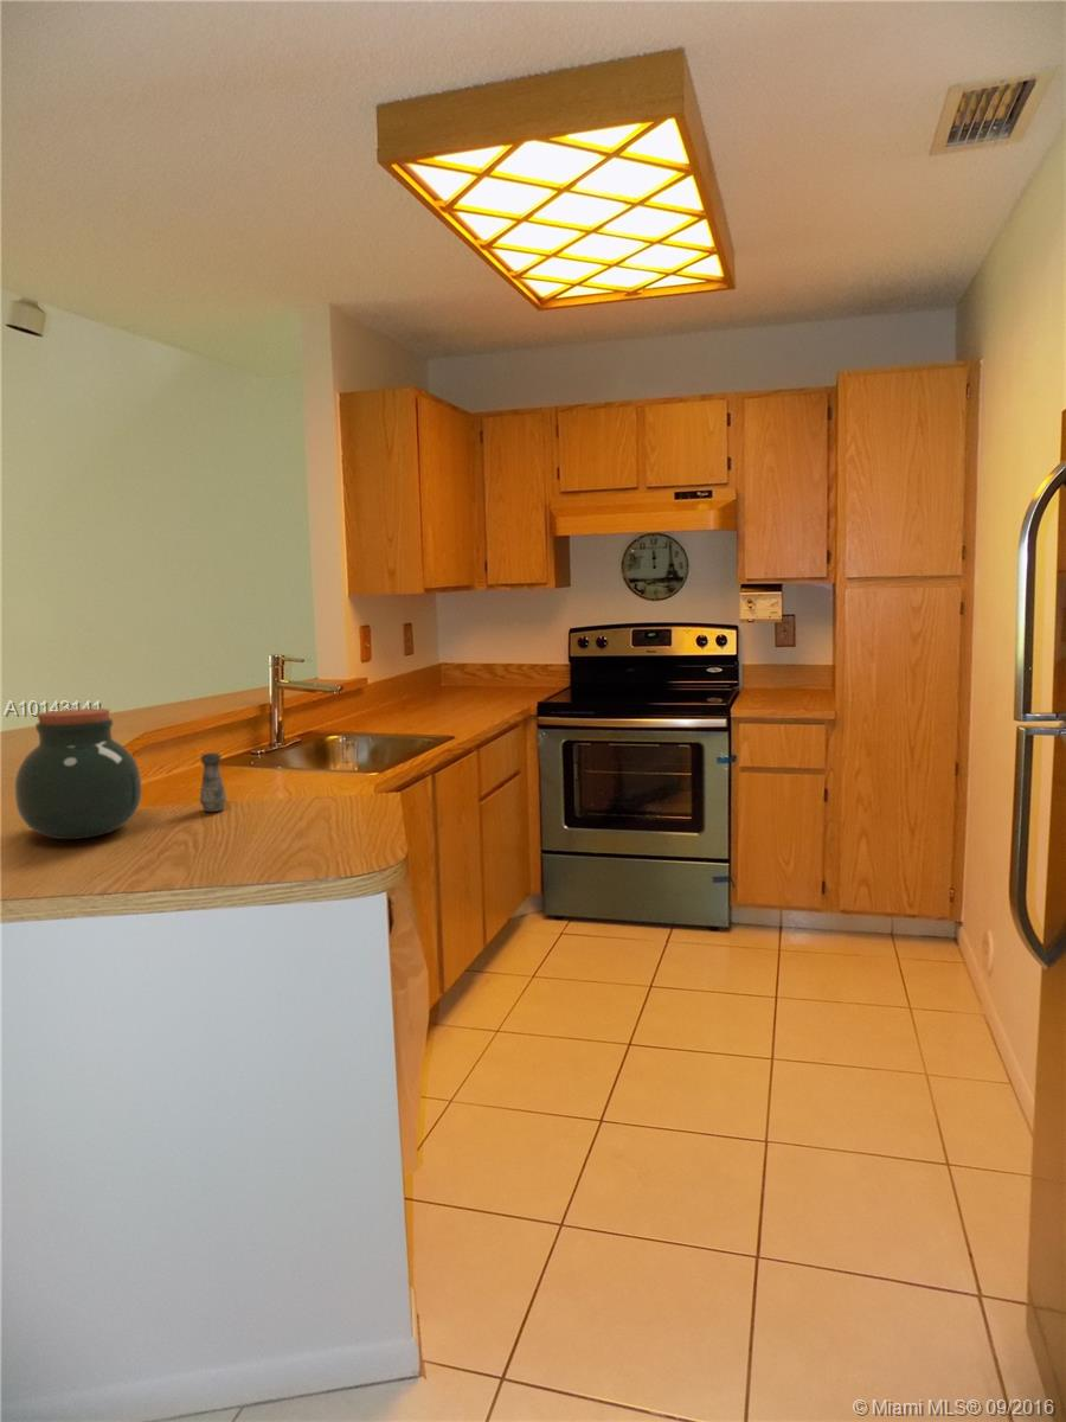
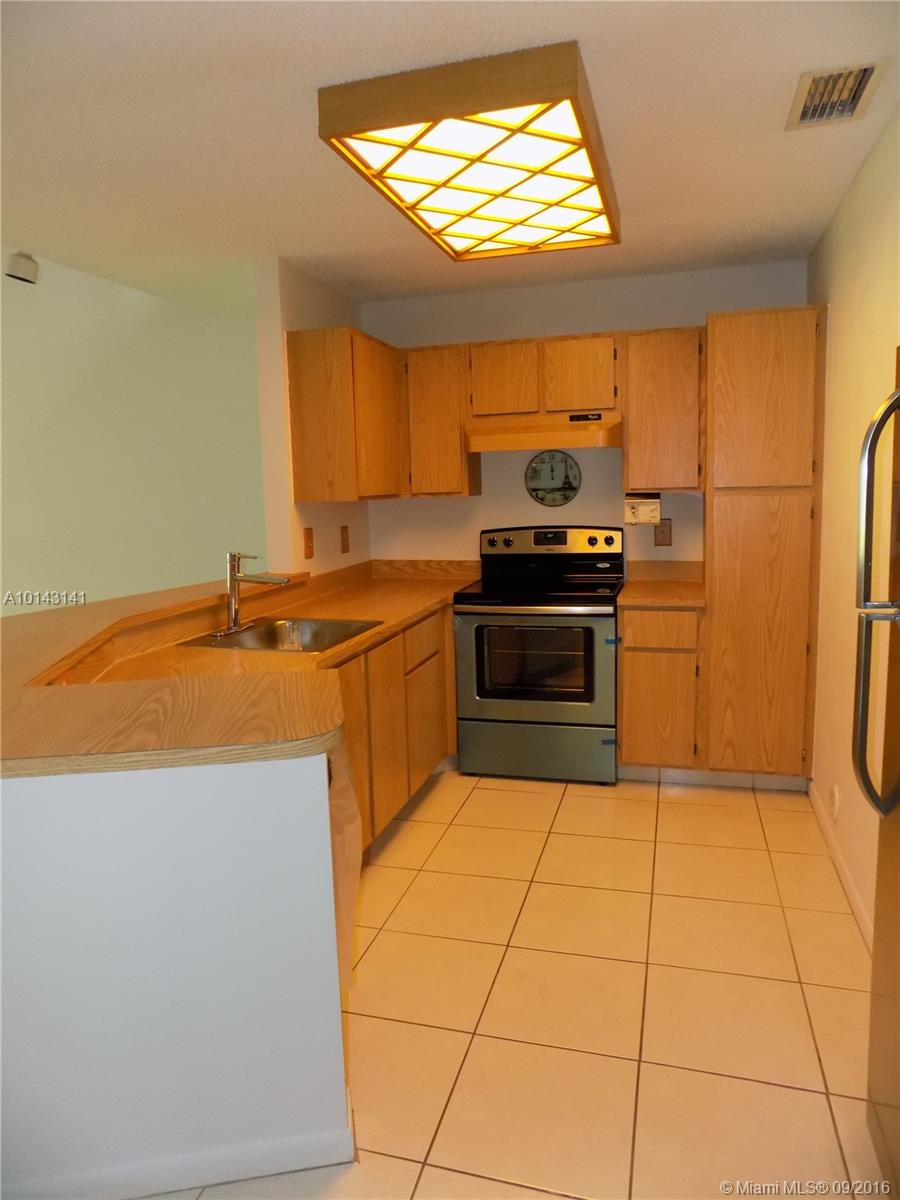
- salt shaker [199,751,227,813]
- jar [14,707,143,840]
